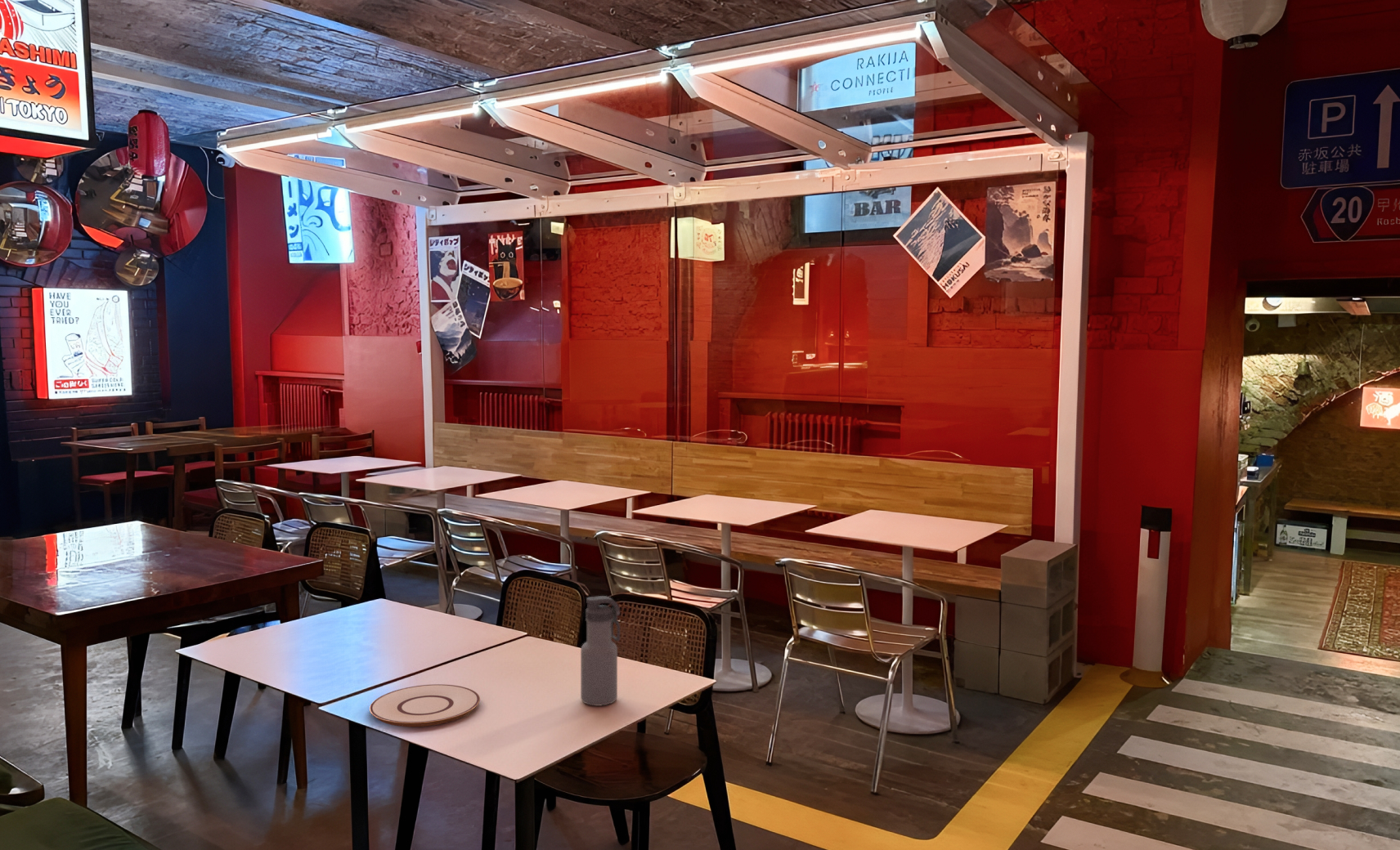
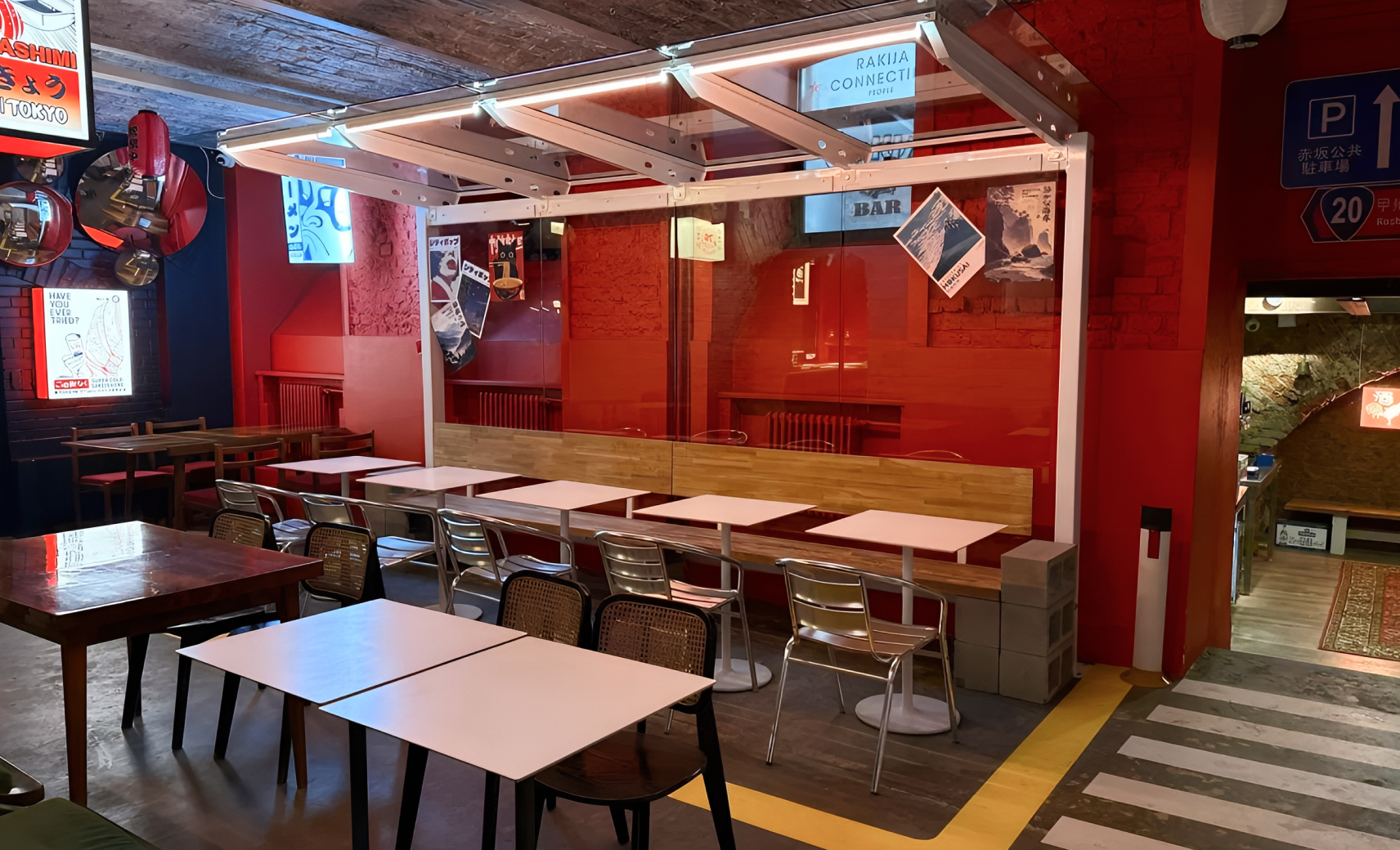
- water bottle [580,595,621,707]
- plate [369,683,481,727]
